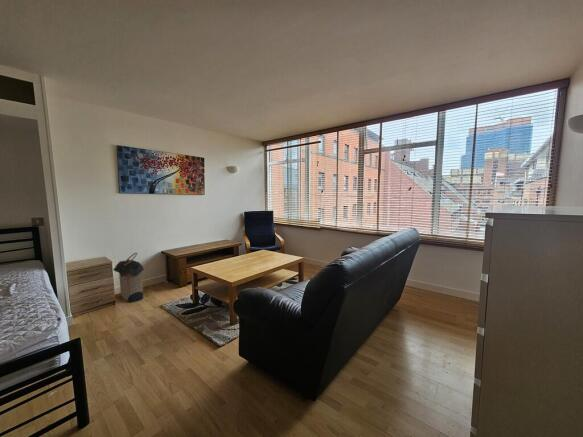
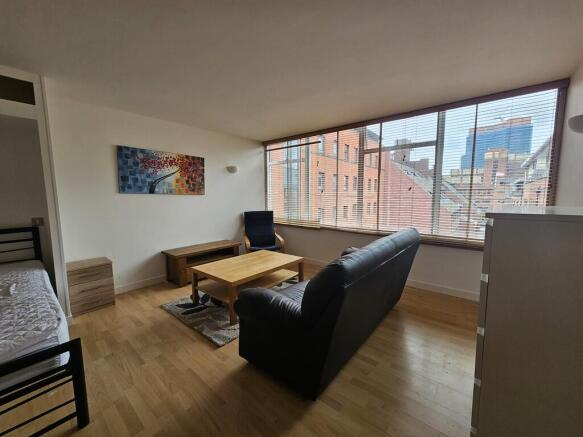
- laundry hamper [112,251,145,303]
